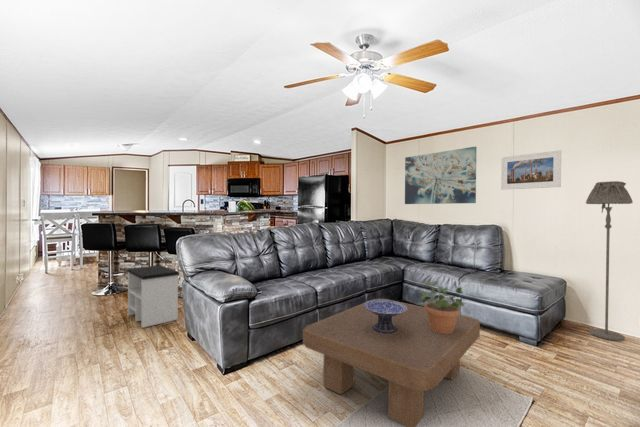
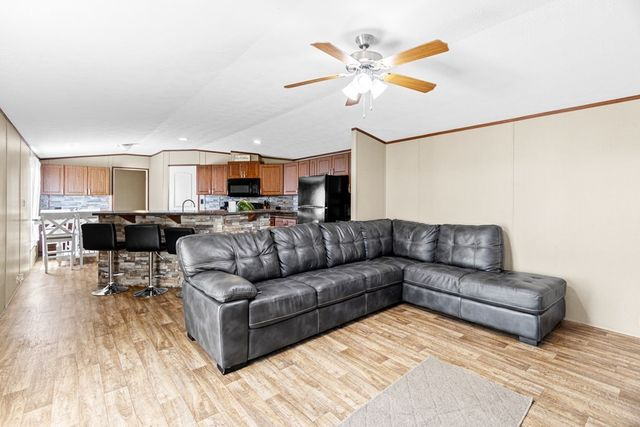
- side table [126,264,180,329]
- wall art [404,146,478,205]
- decorative bowl [364,298,407,334]
- floor lamp [585,180,634,342]
- coffee table [302,298,481,427]
- potted plant [419,279,468,334]
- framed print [500,149,562,191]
